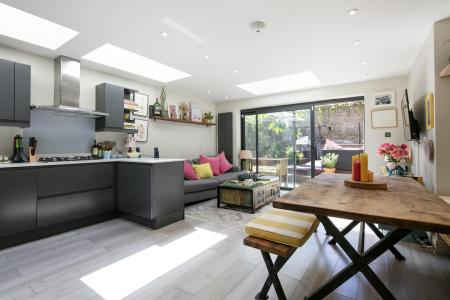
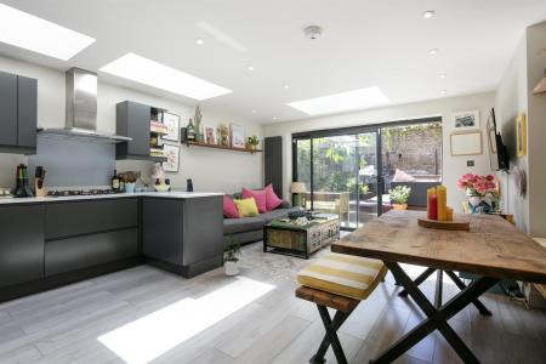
+ house plant [207,228,244,277]
